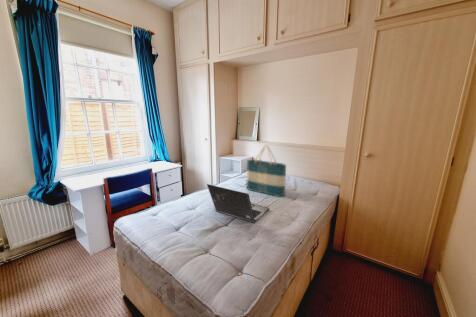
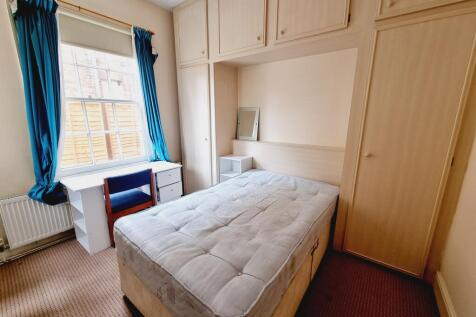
- tote bag [245,144,287,198]
- laptop [206,183,270,224]
